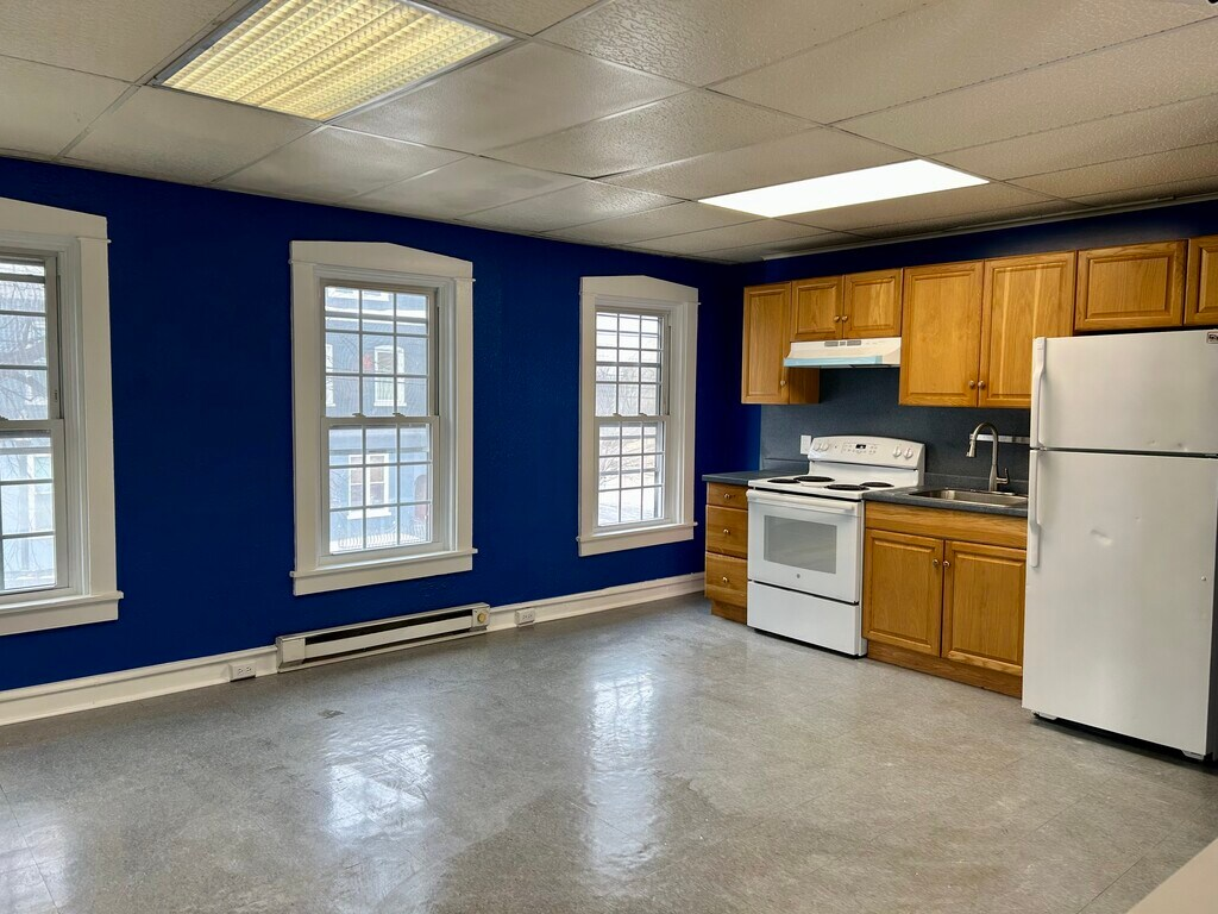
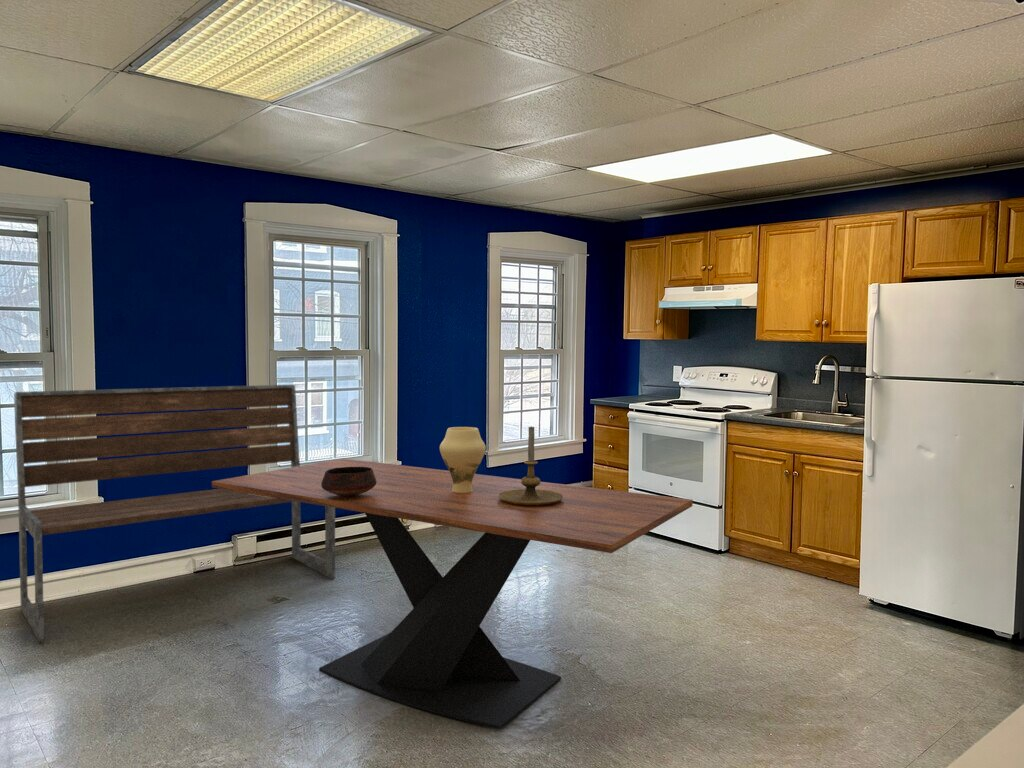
+ bowl [321,467,377,496]
+ bench [13,384,336,643]
+ vase [439,426,487,493]
+ candle holder [498,425,563,505]
+ dining table [211,457,694,730]
